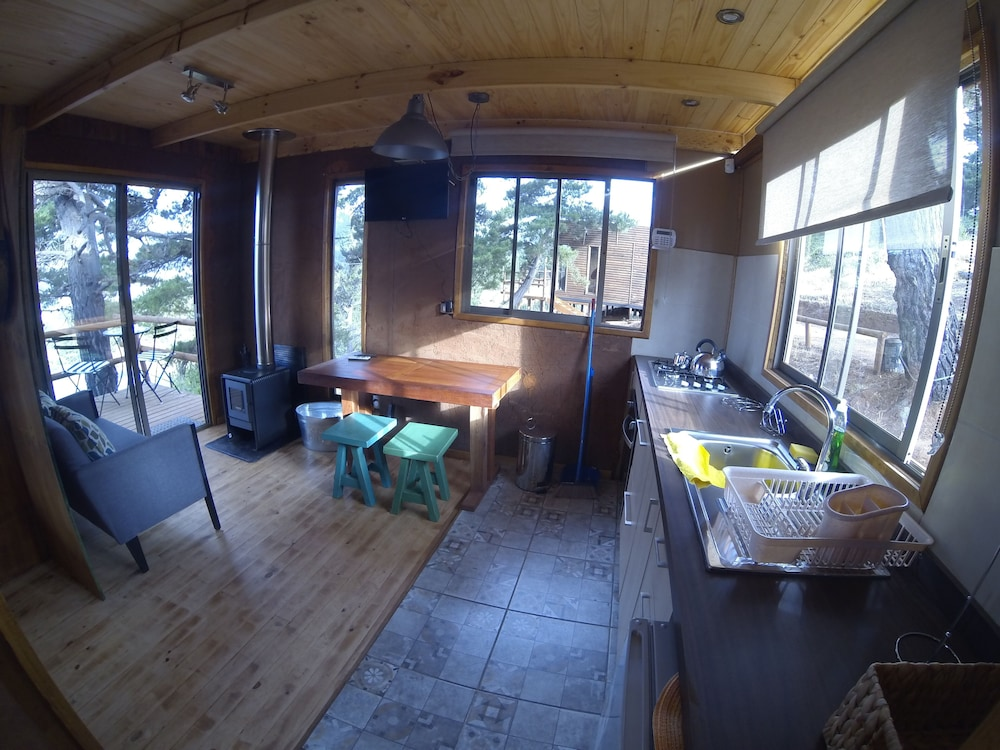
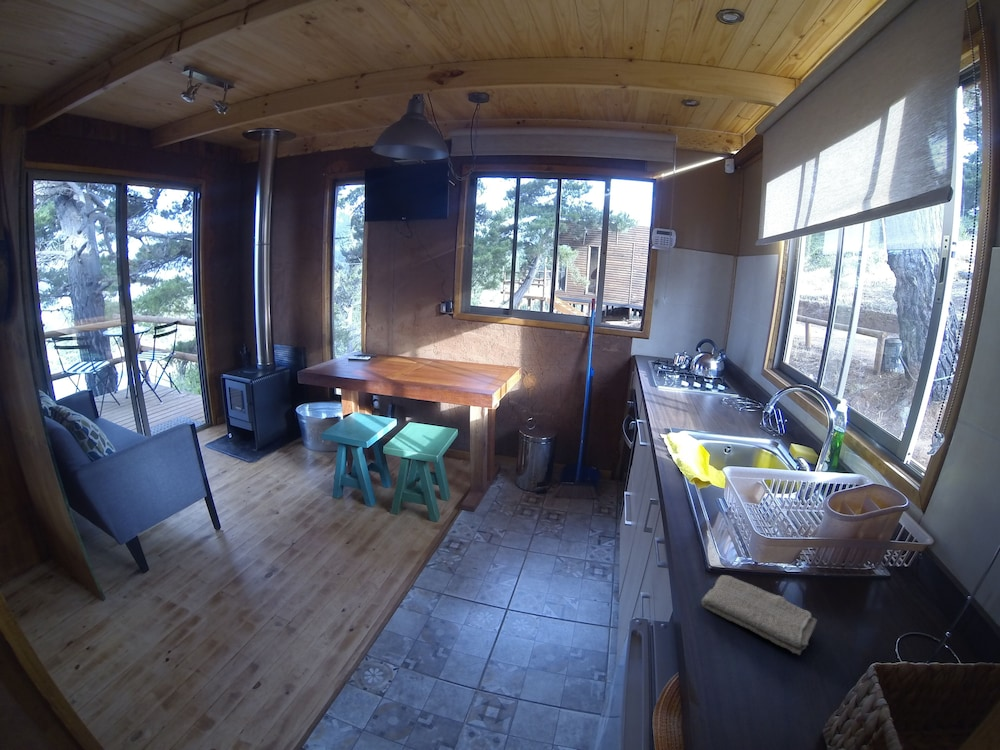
+ washcloth [701,574,818,656]
